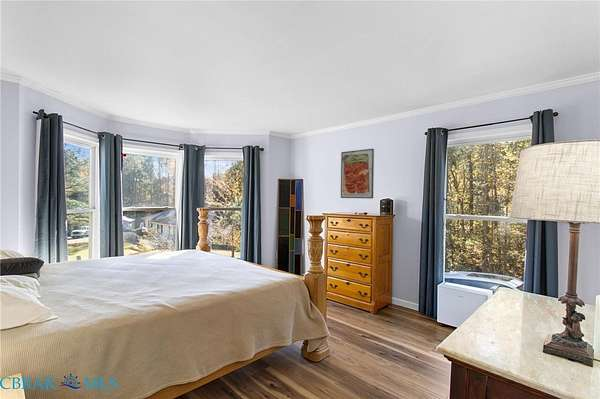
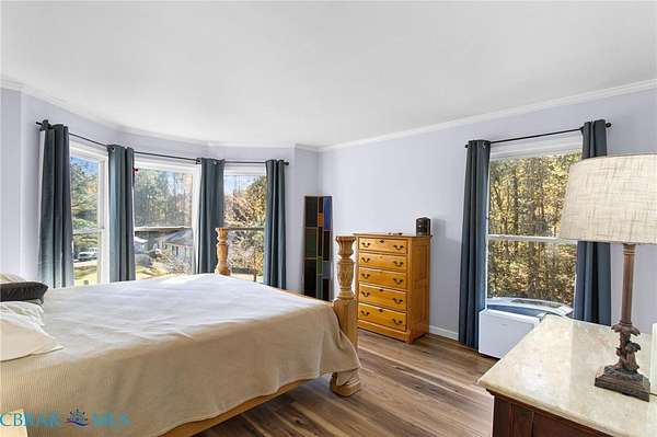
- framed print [340,148,375,199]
